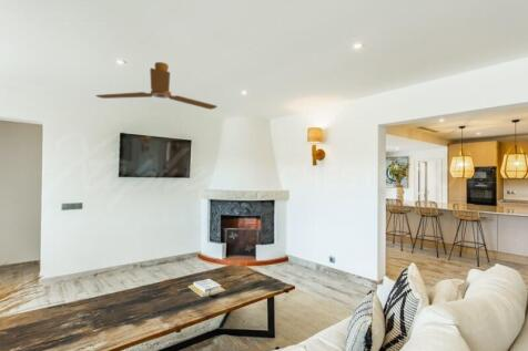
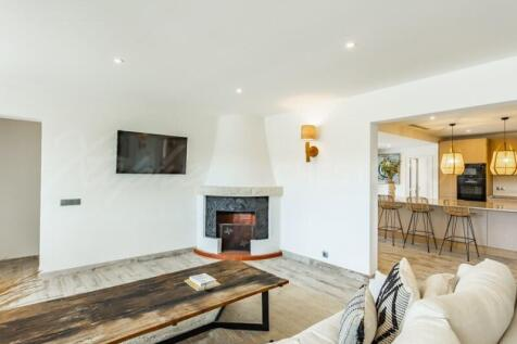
- ceiling fan [94,61,219,111]
